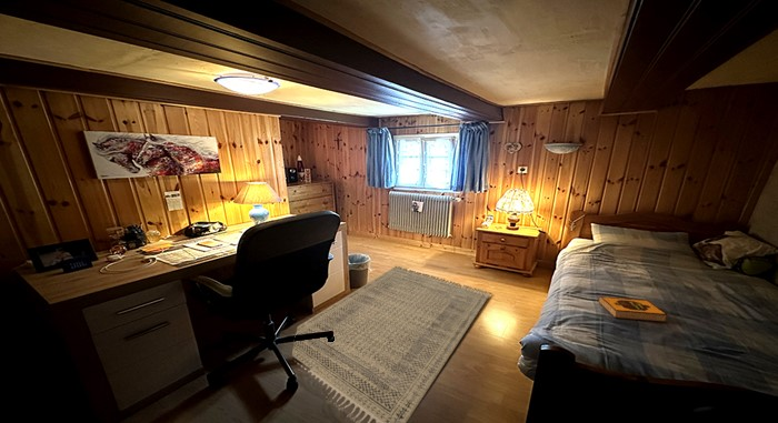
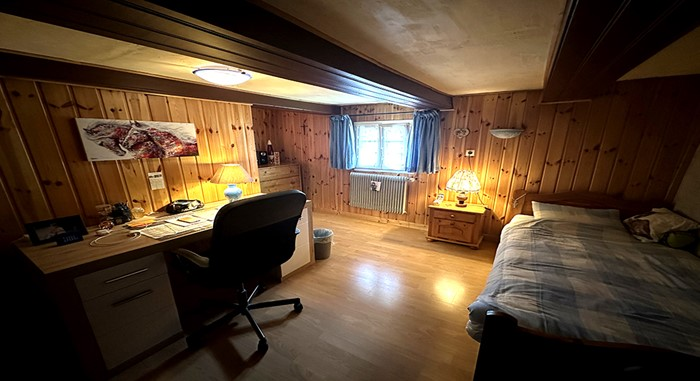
- rug [291,265,492,423]
- hardback book [597,295,669,323]
